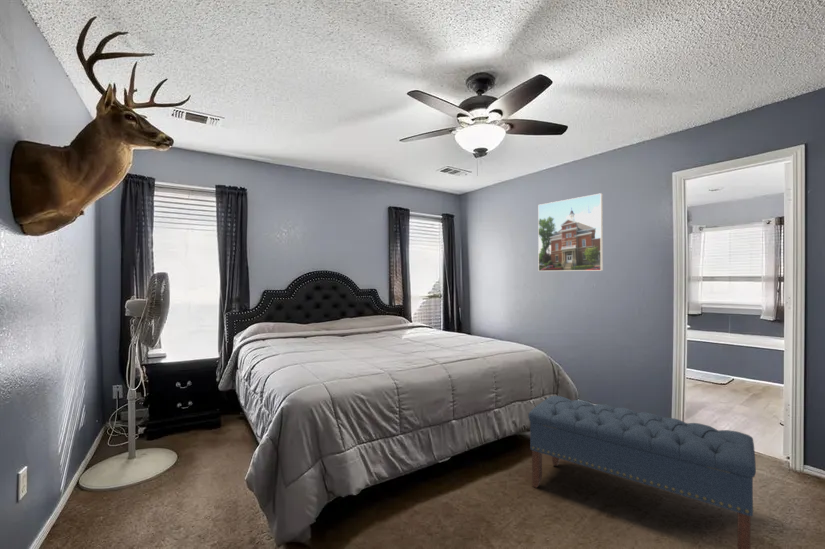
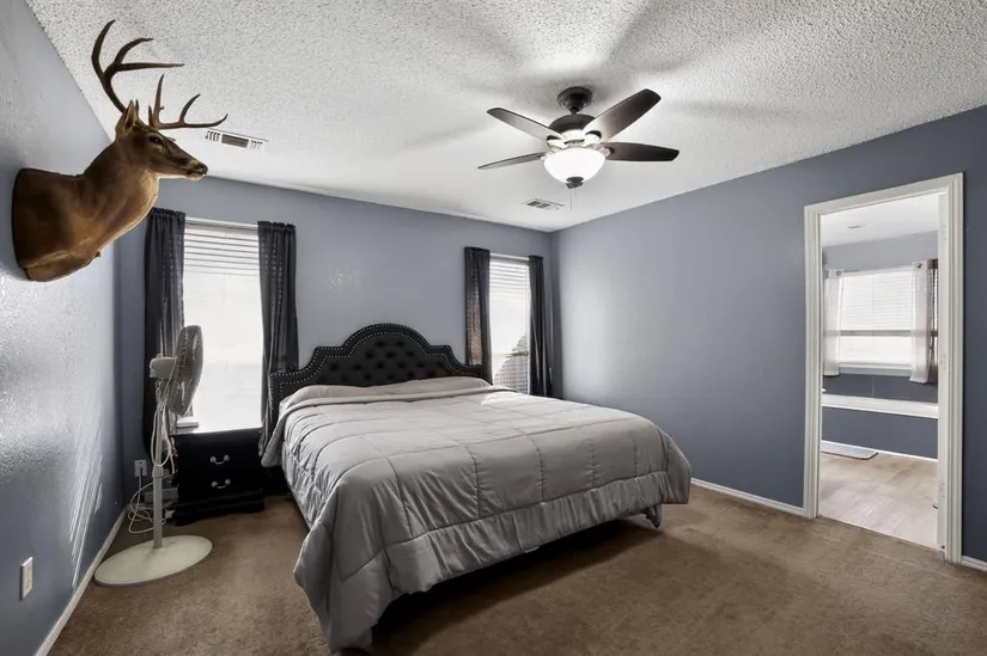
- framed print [537,192,604,272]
- bench [527,395,757,549]
